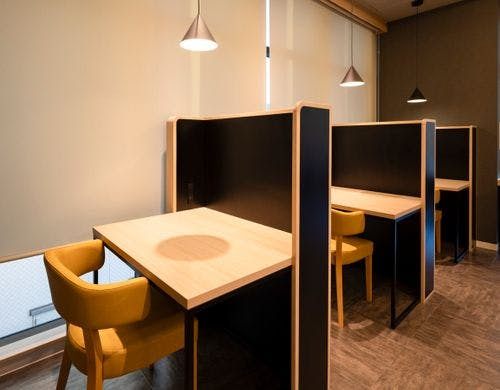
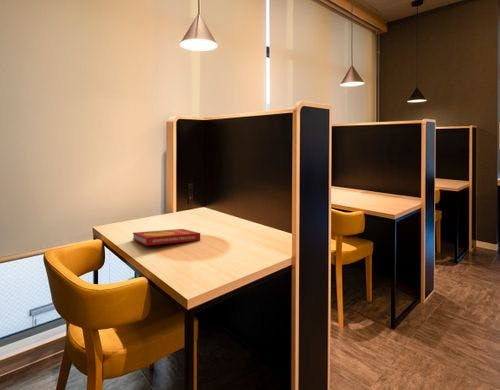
+ book [132,228,201,246]
